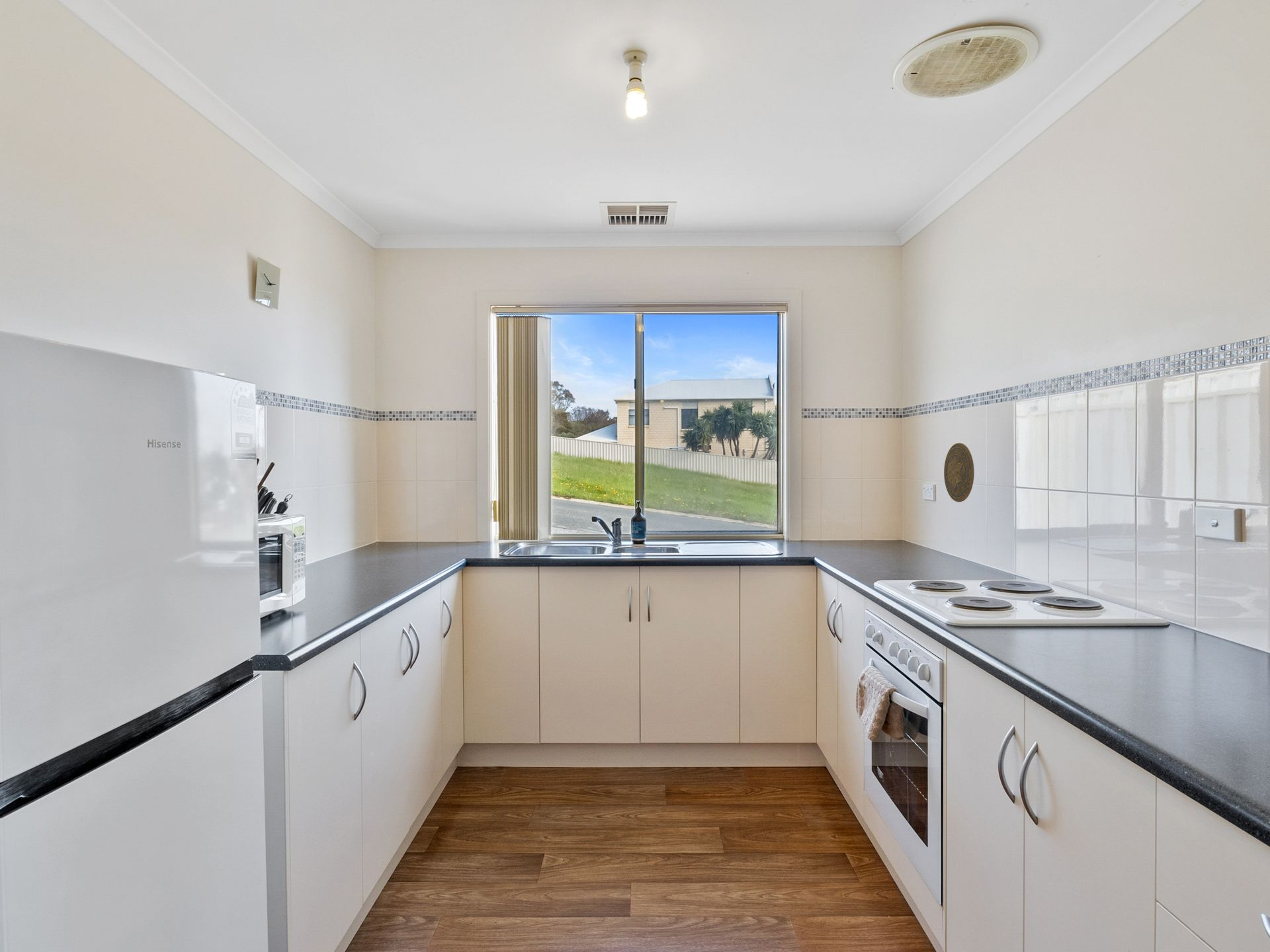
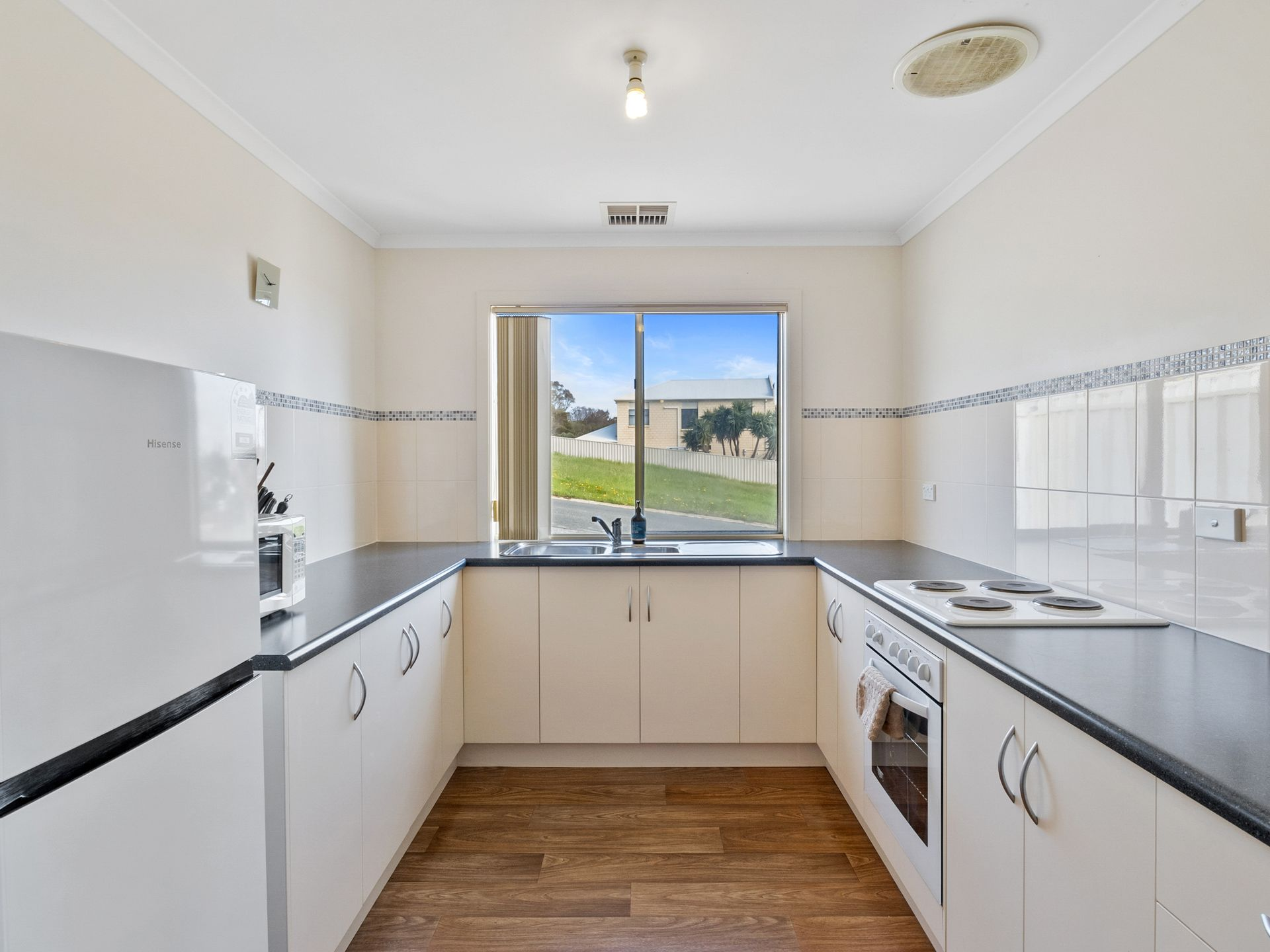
- decorative plate [943,442,975,502]
